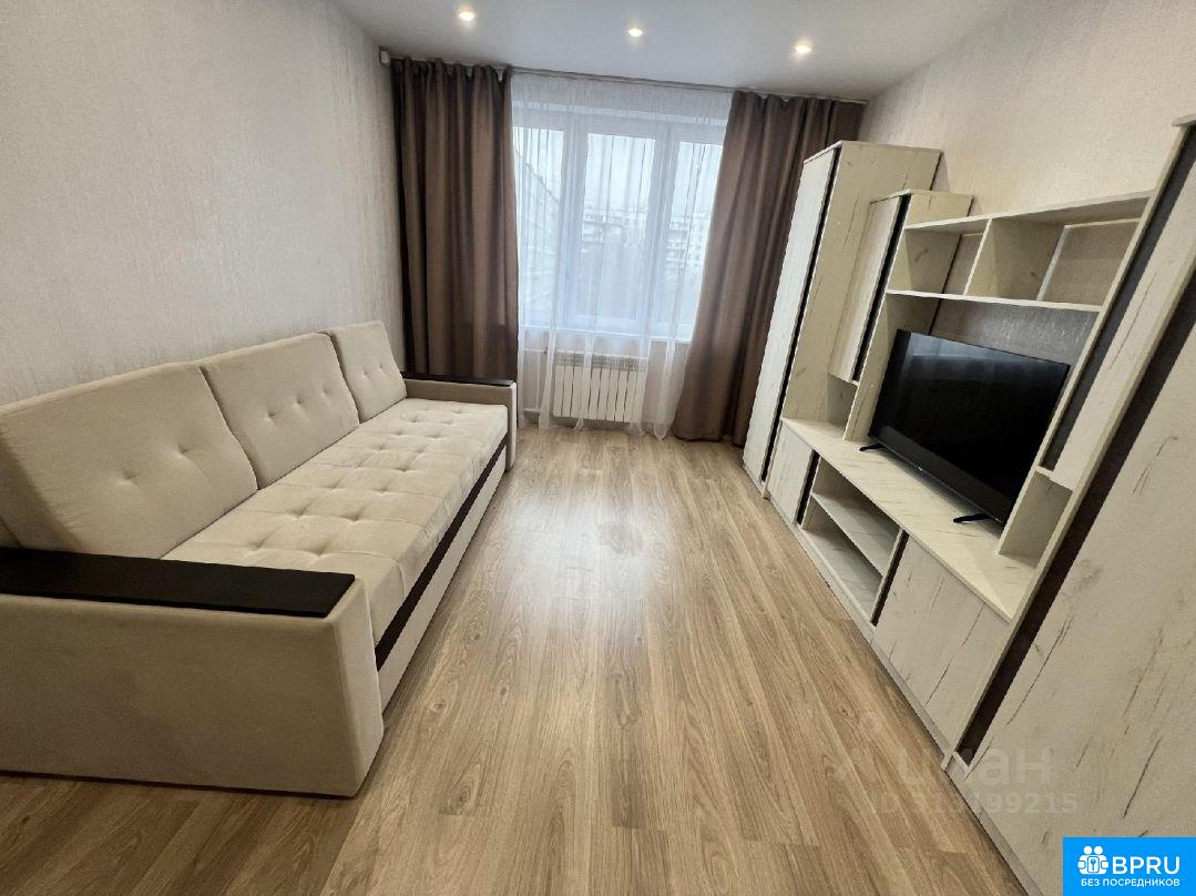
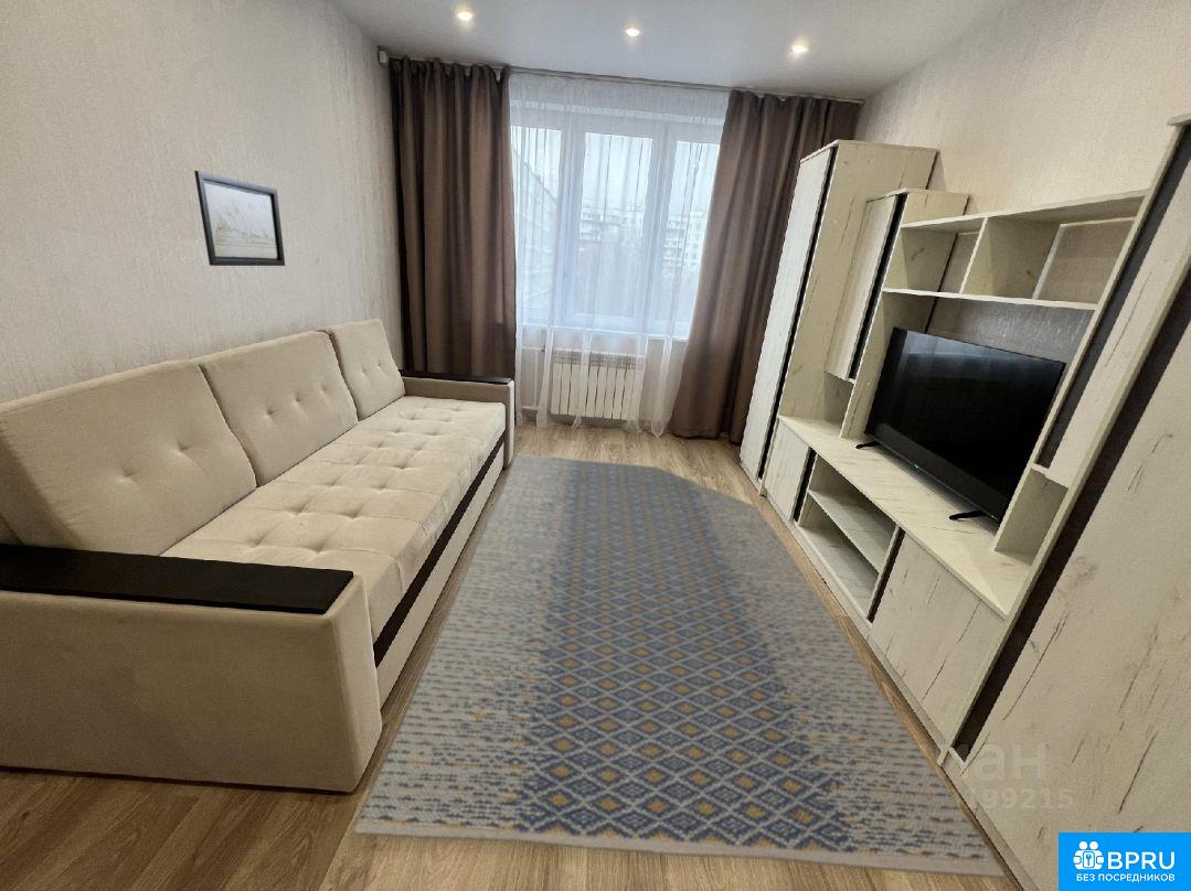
+ rug [351,453,1008,880]
+ wall art [193,170,286,267]
